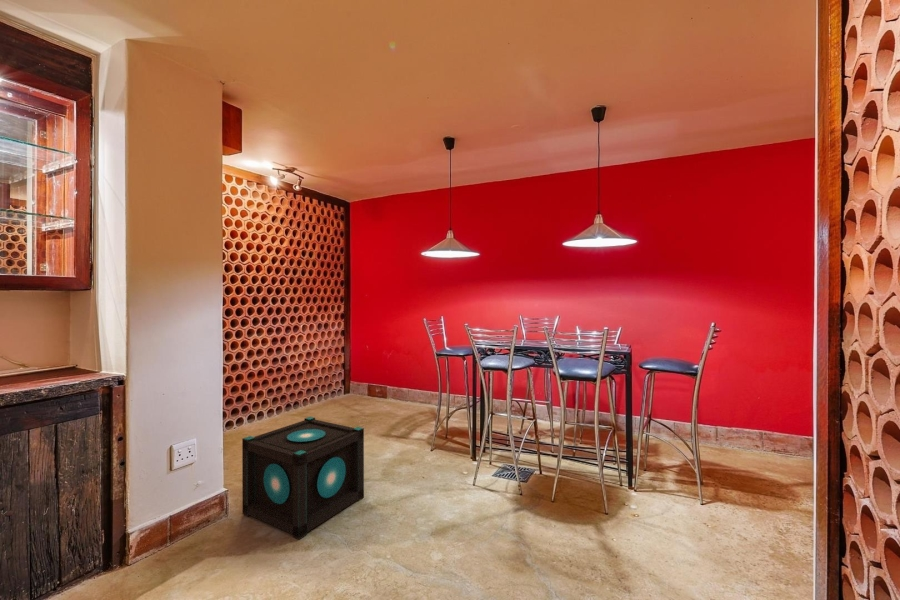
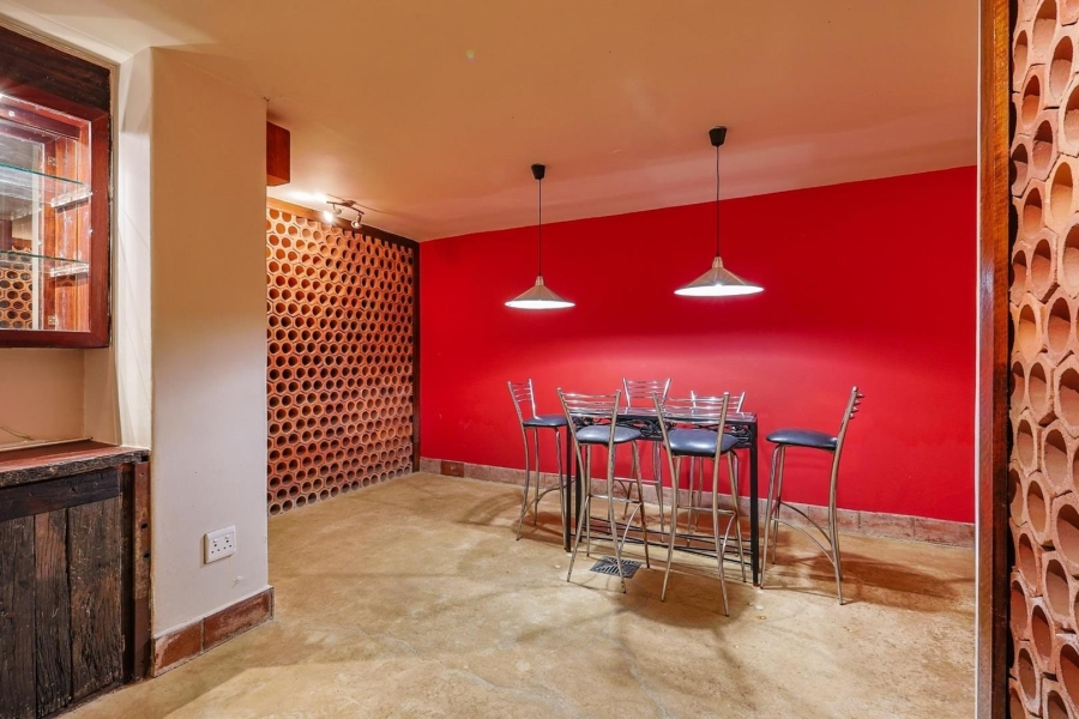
- speaker [241,416,365,540]
